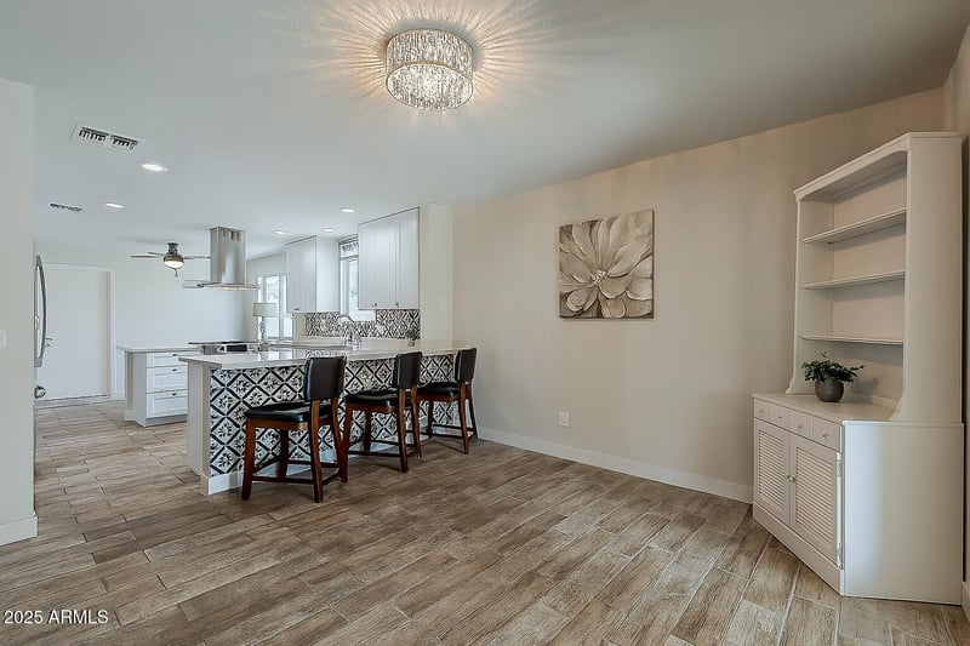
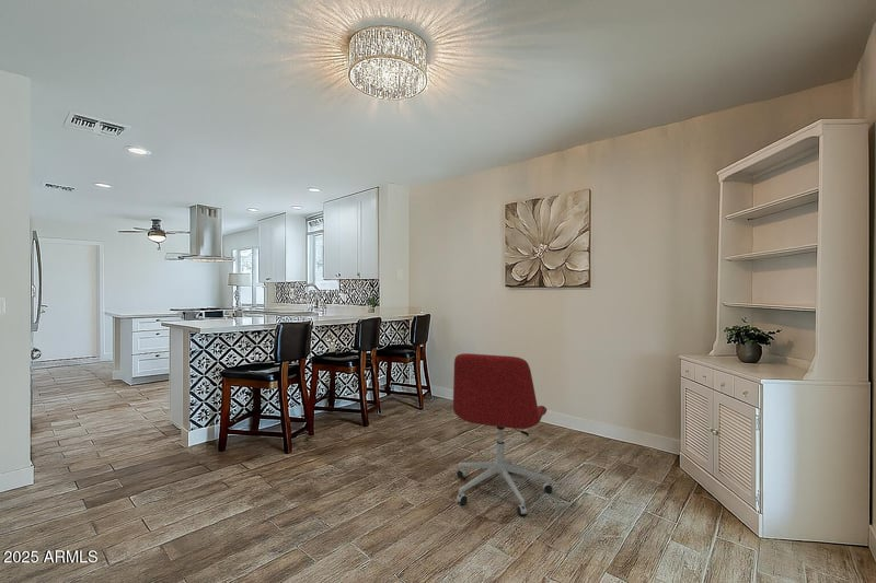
+ office chair [452,352,554,516]
